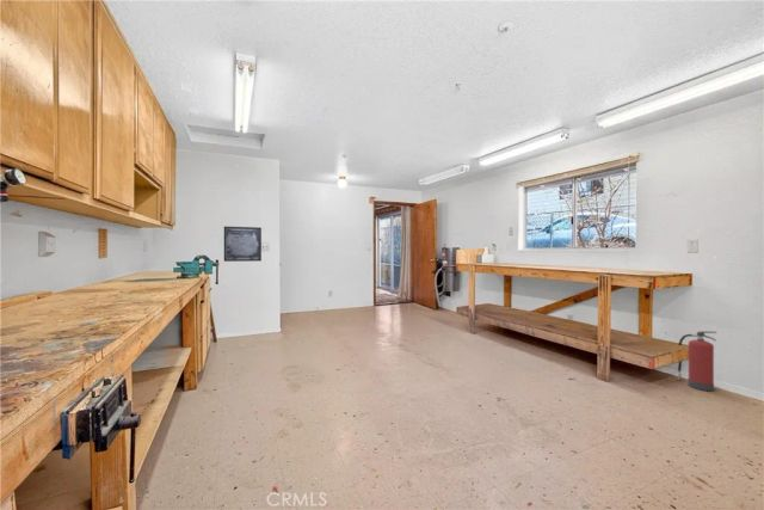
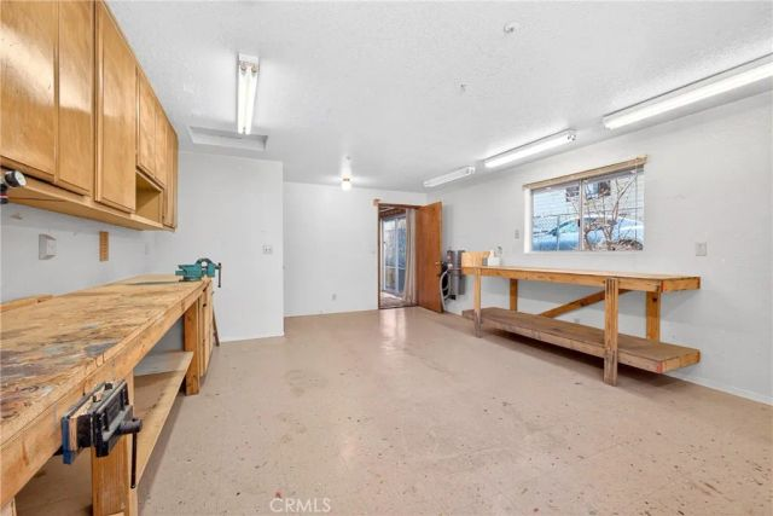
- wall art [223,226,263,263]
- fire extinguisher [676,331,719,392]
